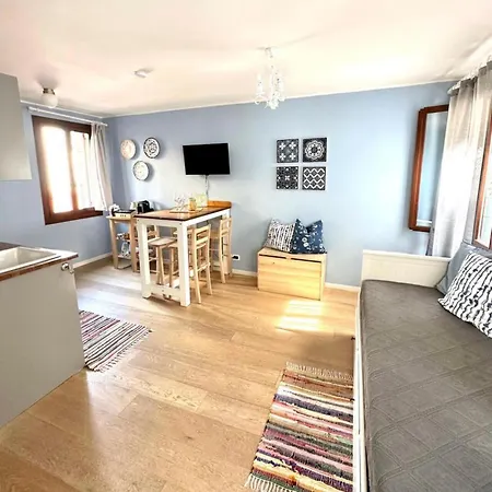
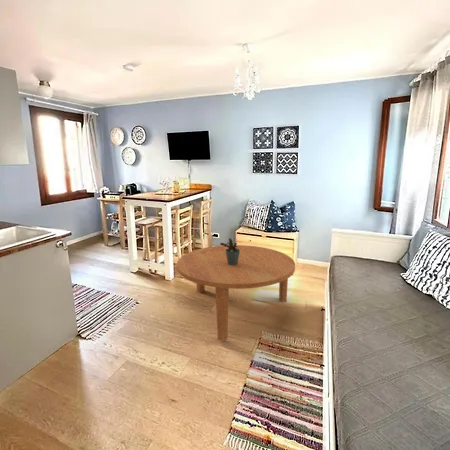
+ potted plant [219,237,240,265]
+ coffee table [176,244,296,342]
